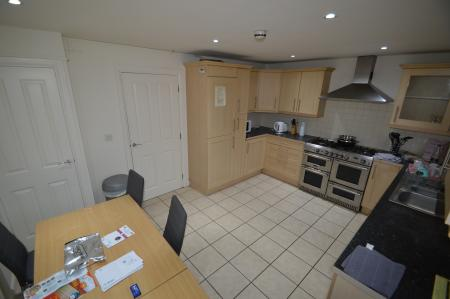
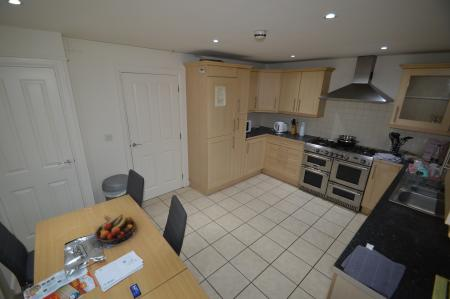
+ fruit bowl [94,213,137,245]
